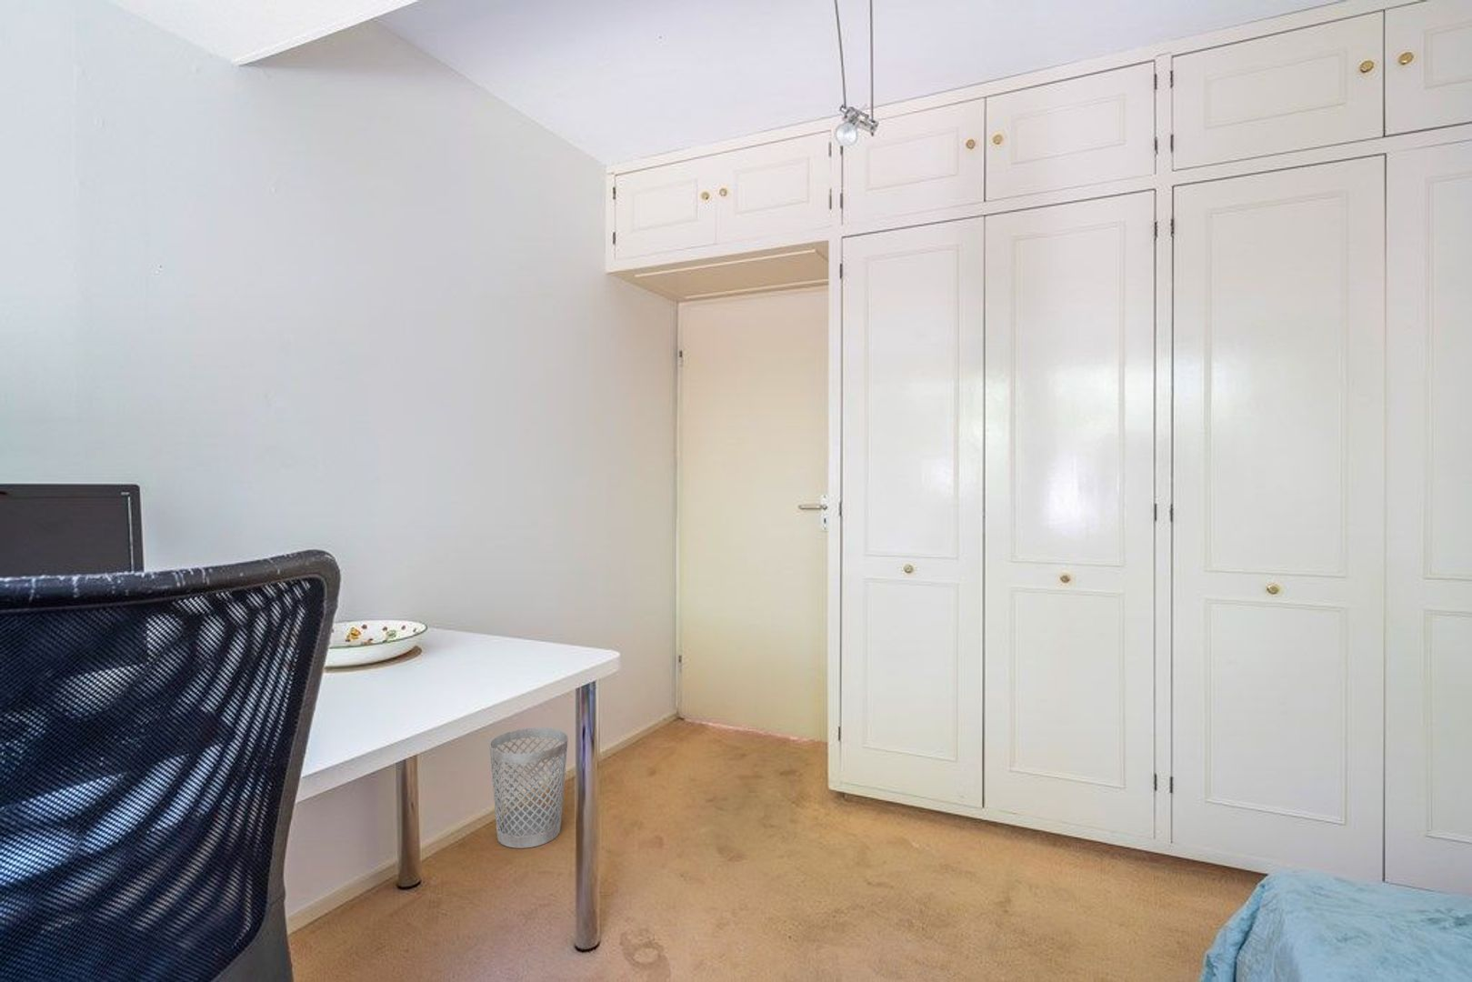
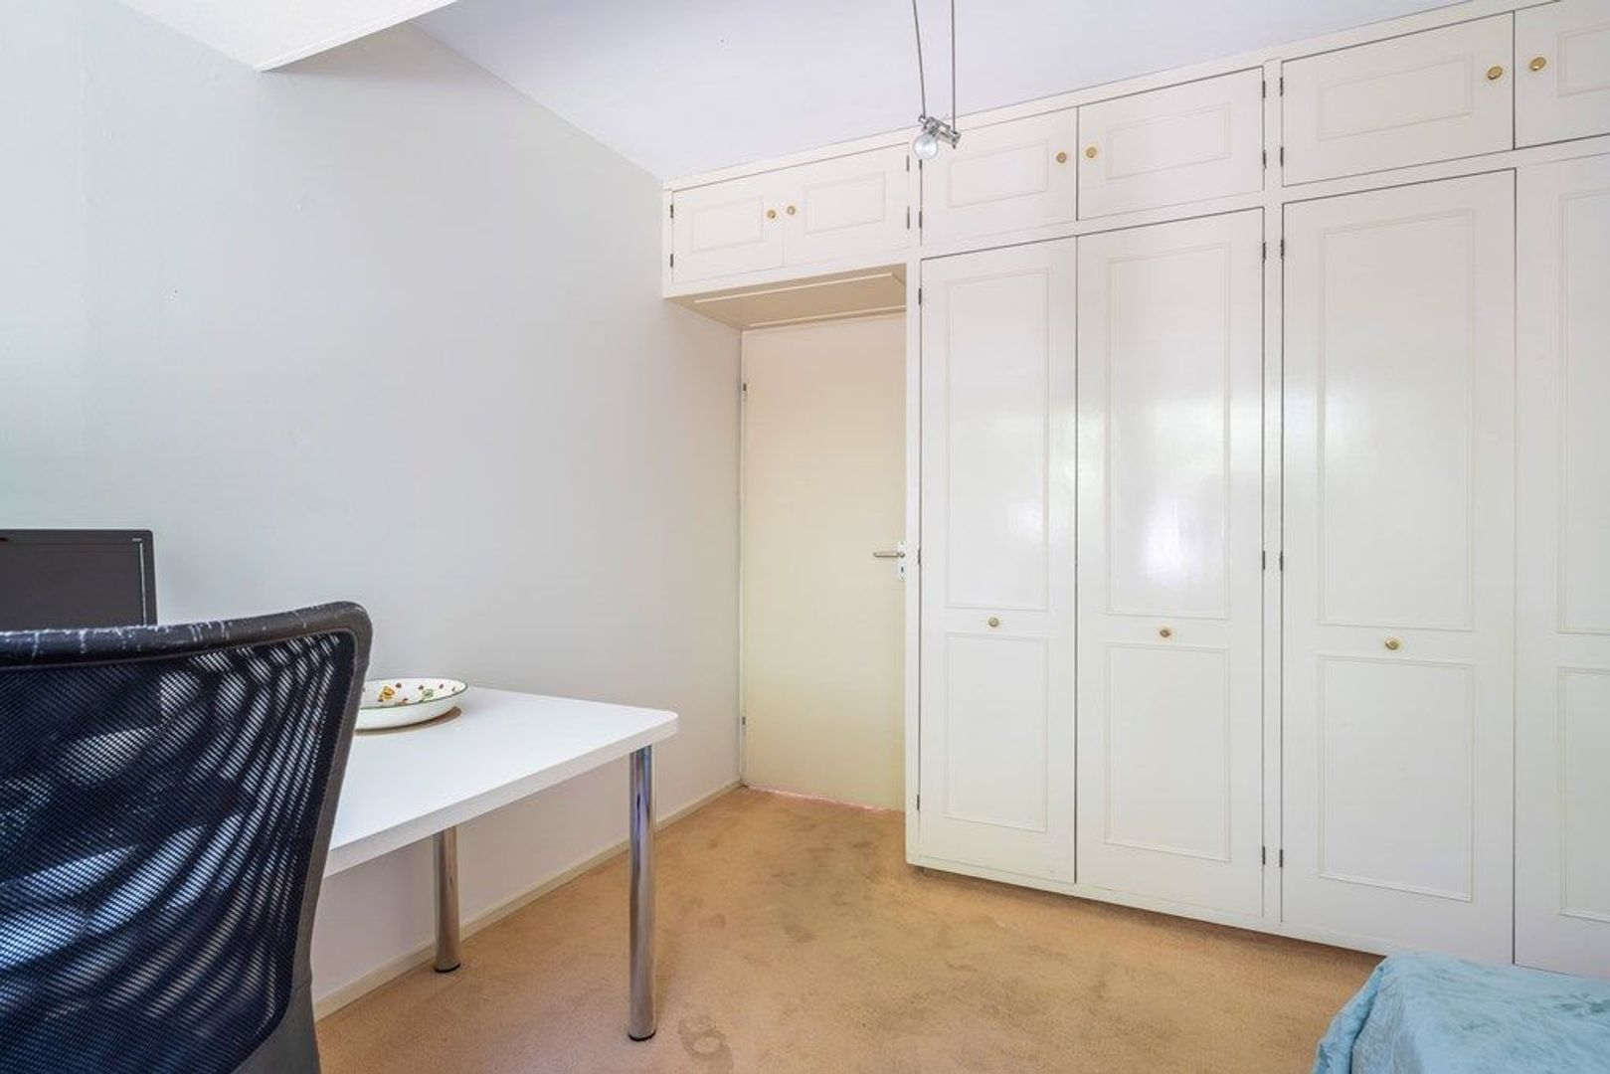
- wastebasket [488,727,569,849]
